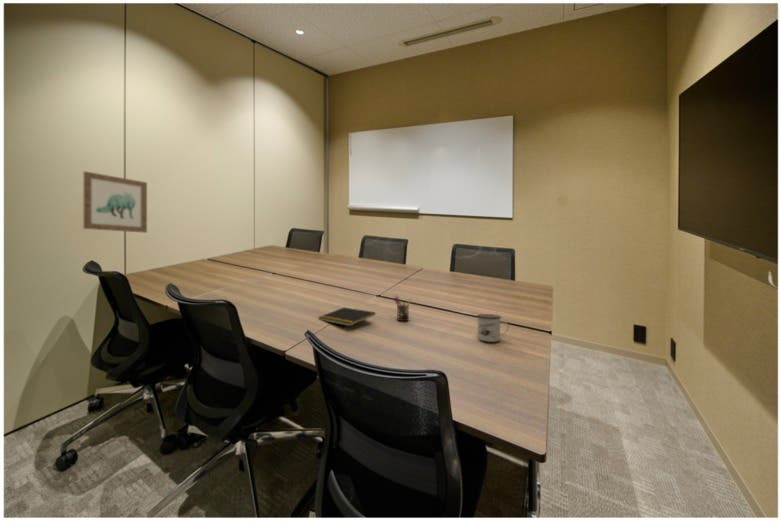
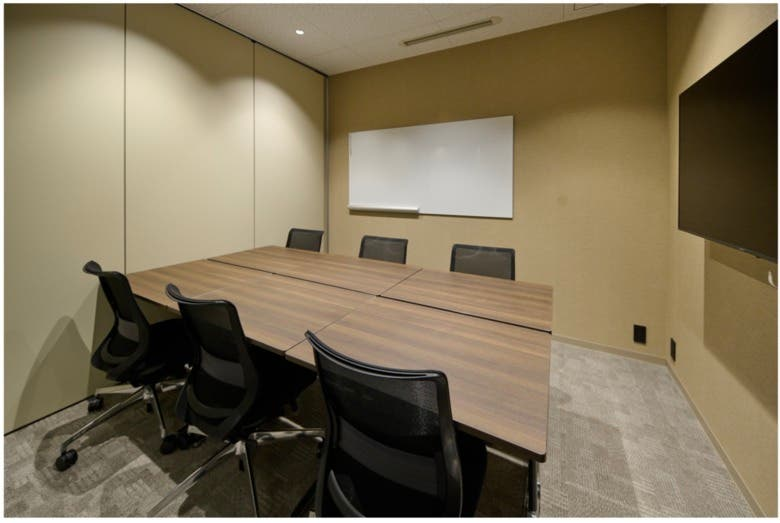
- wall art [83,170,148,234]
- mug [476,313,510,343]
- notepad [317,306,376,327]
- pen holder [393,294,413,322]
